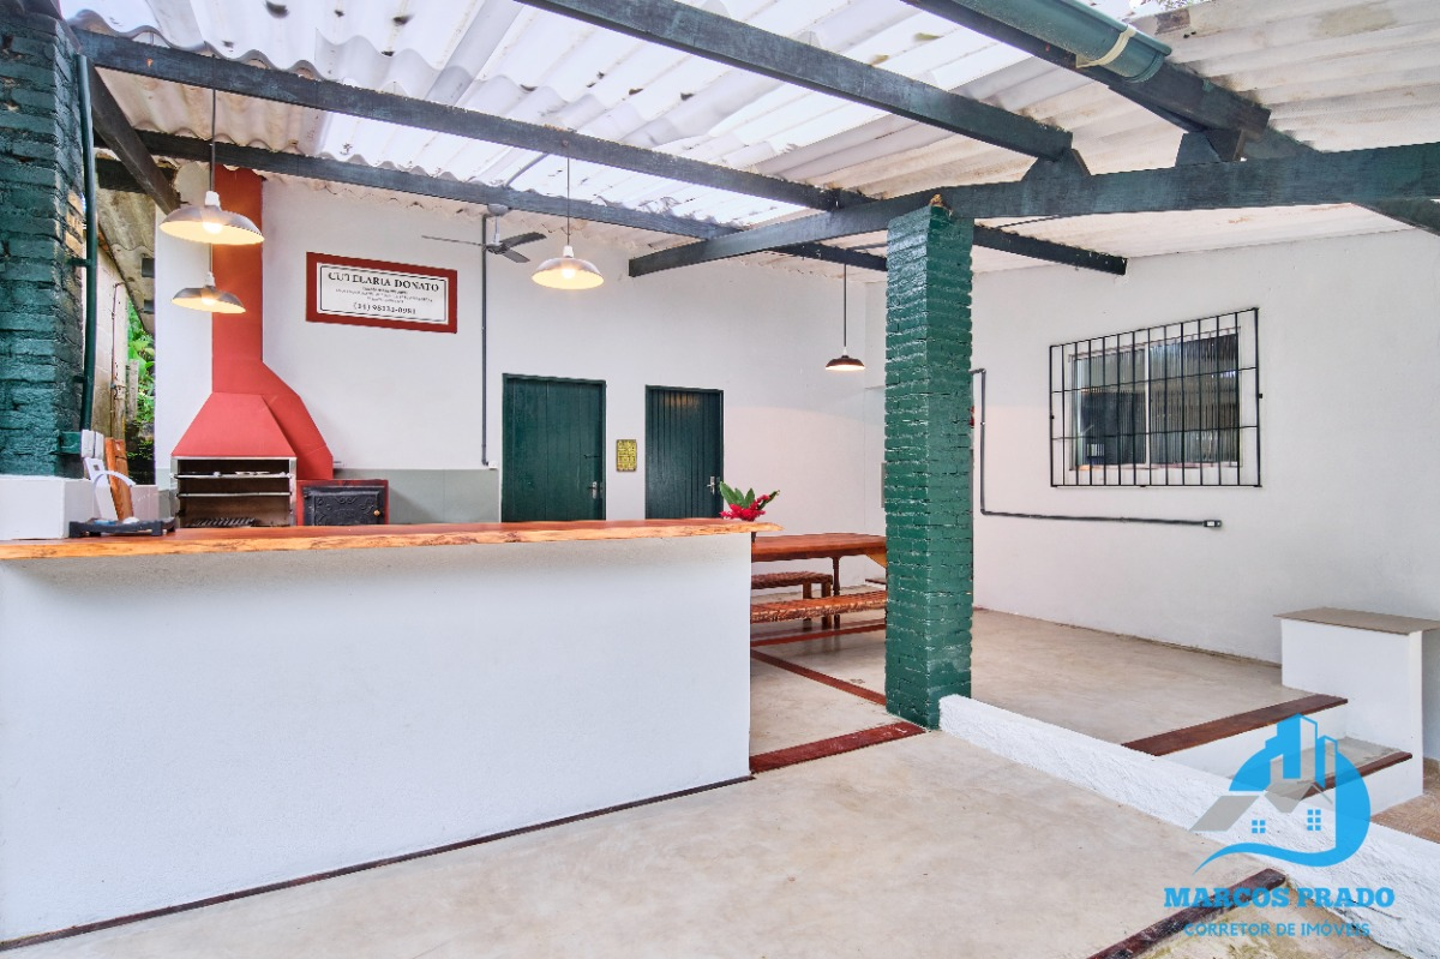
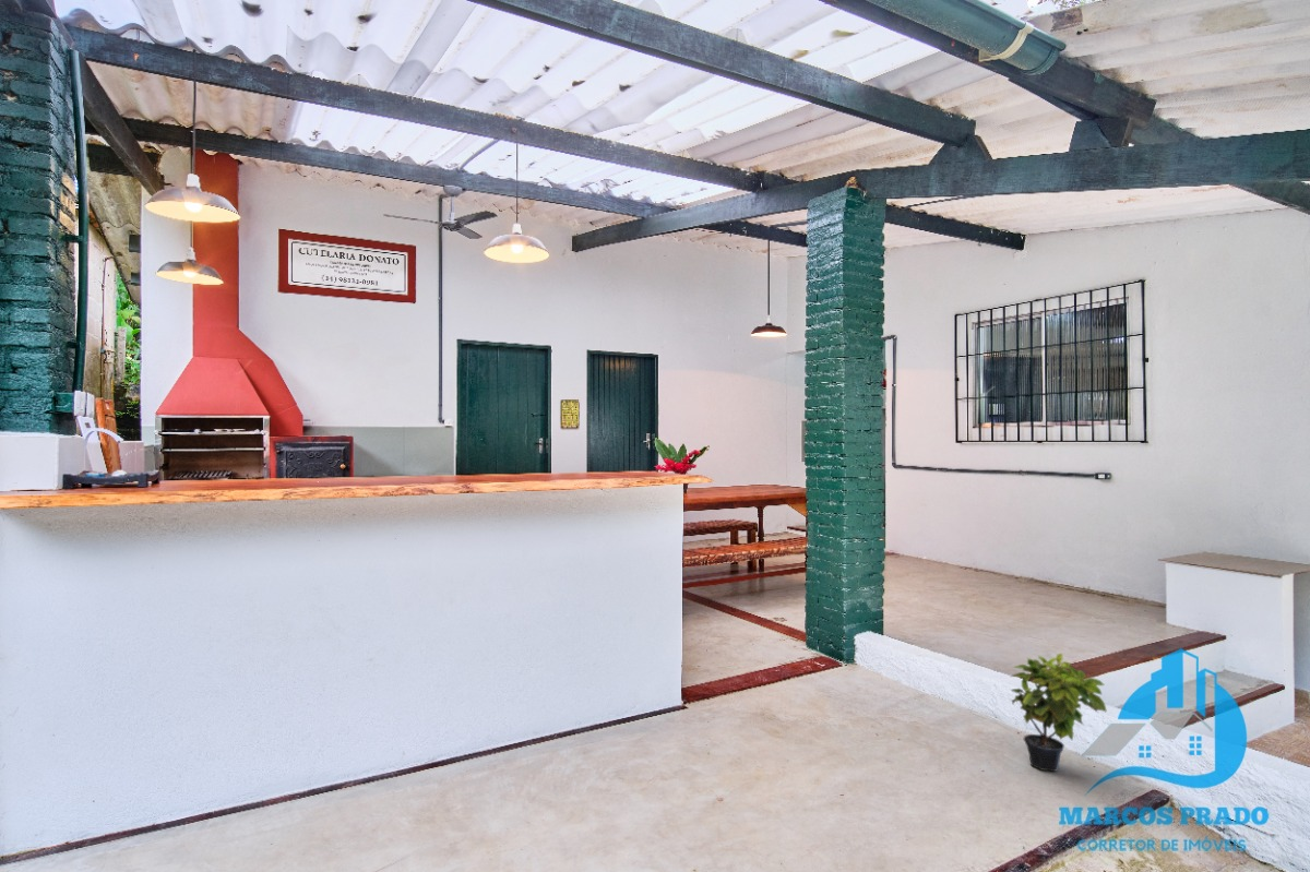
+ potted plant [1009,653,1107,773]
